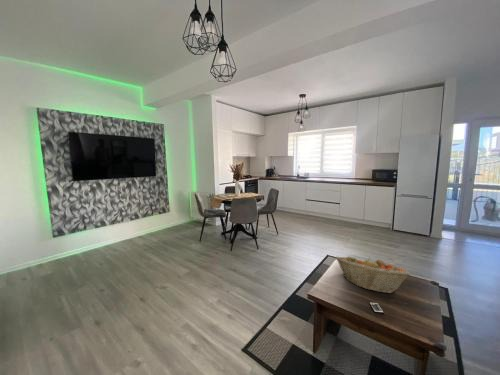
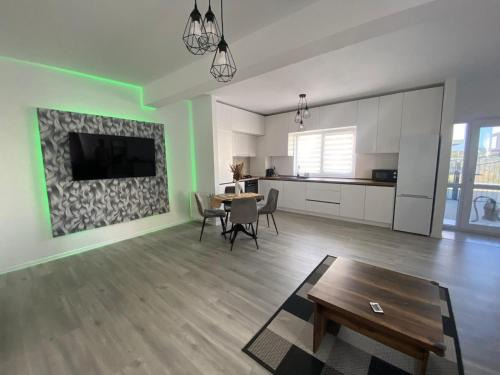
- fruit basket [334,255,411,294]
